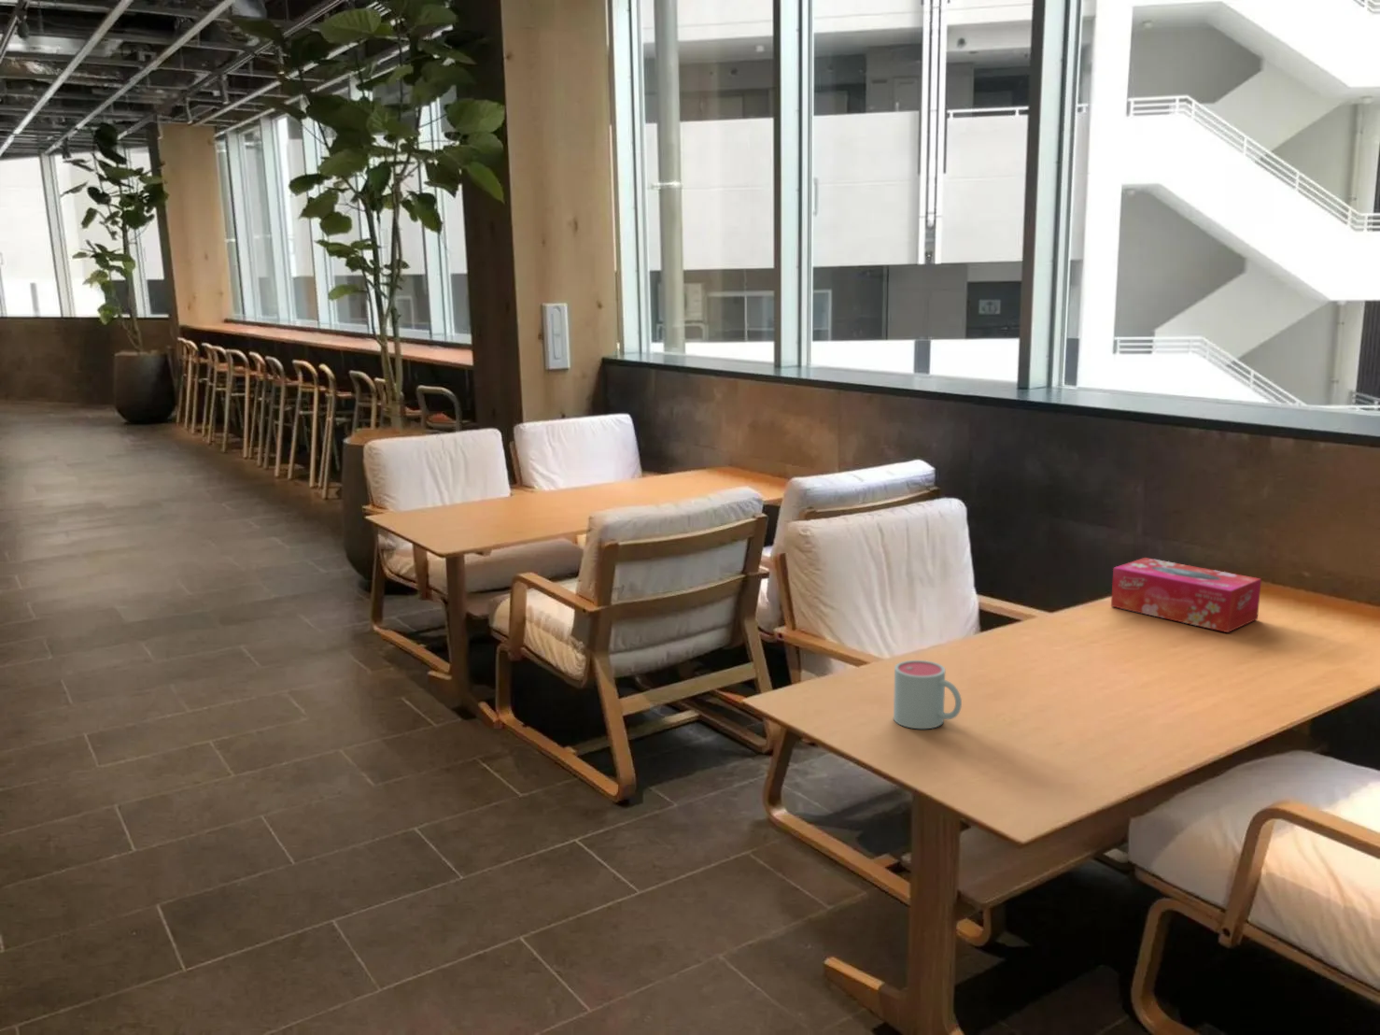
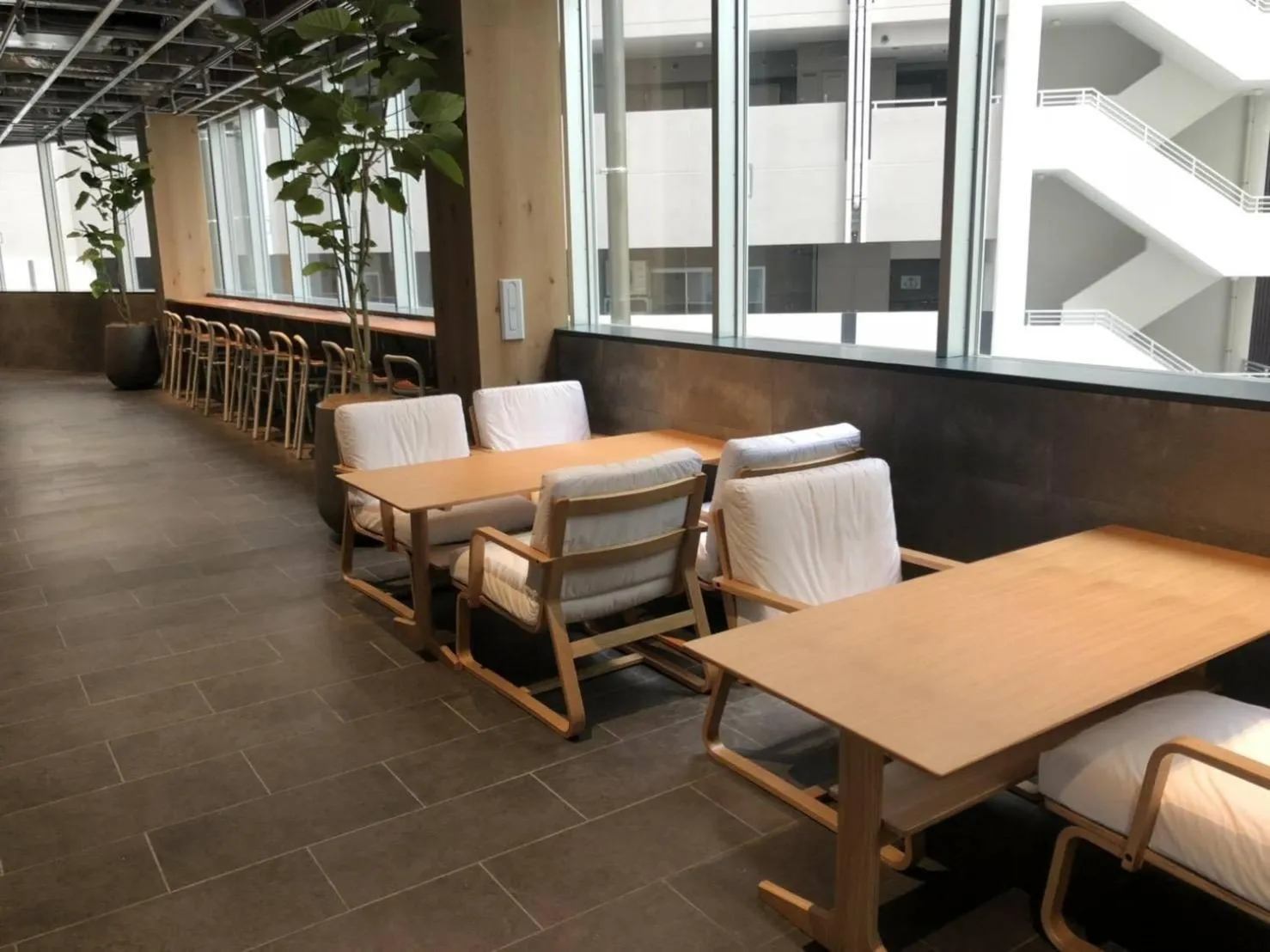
- tissue box [1111,557,1263,634]
- mug [892,660,963,730]
